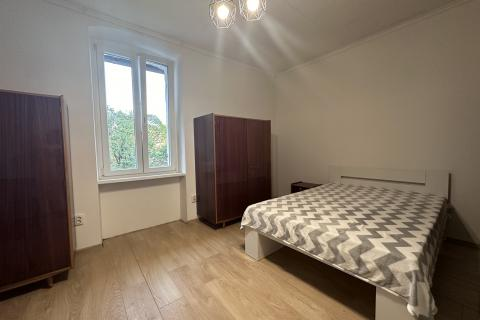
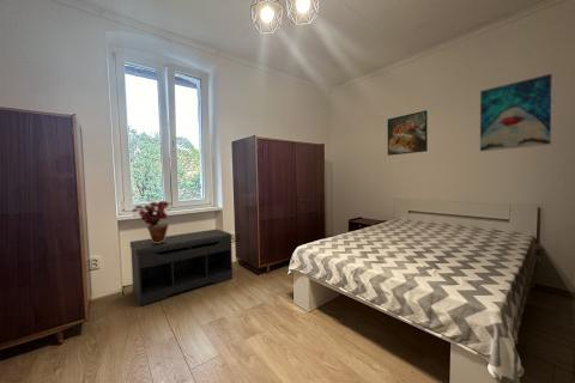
+ bench [129,229,234,308]
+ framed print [387,109,429,157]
+ wall art [479,73,552,152]
+ potted plant [131,200,172,243]
